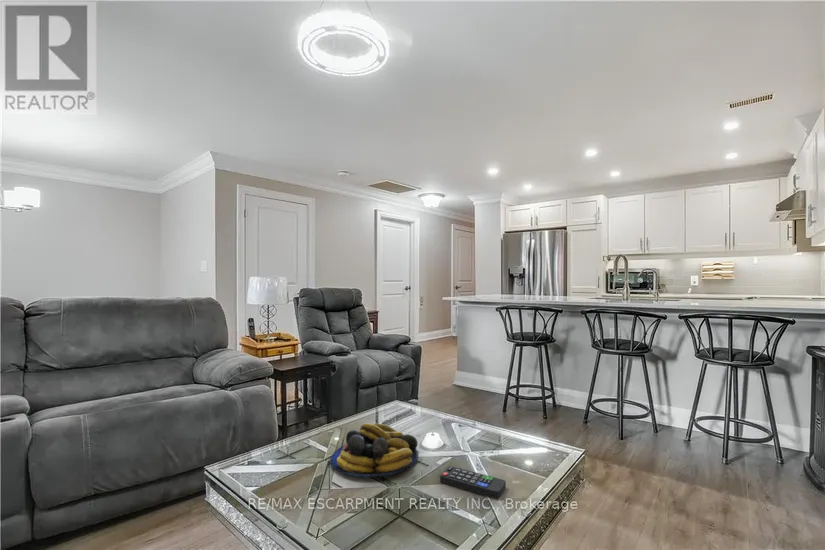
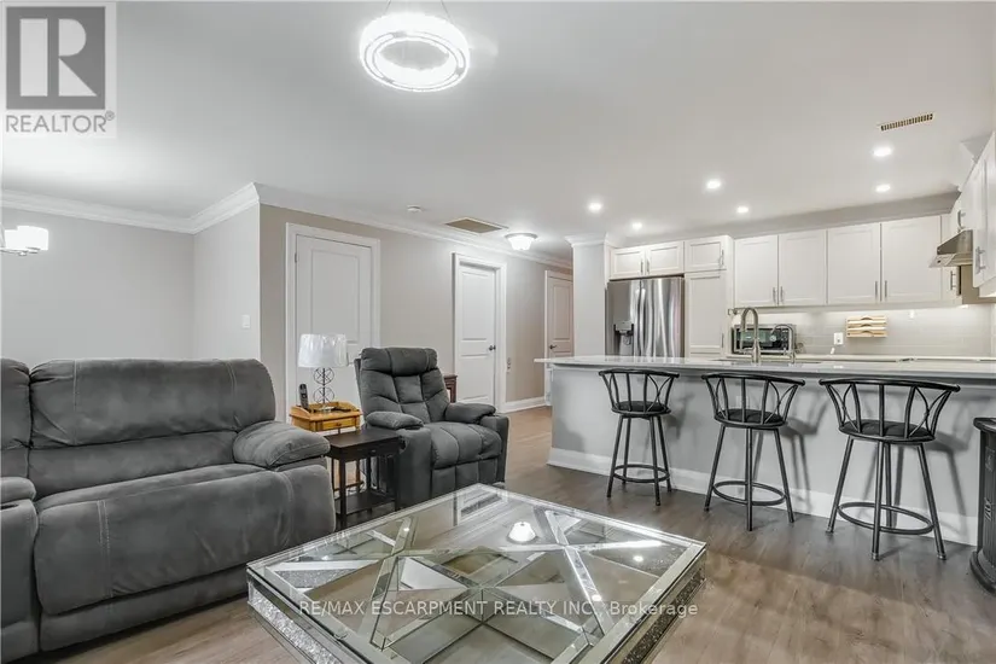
- fruit bowl [329,422,419,479]
- remote control [439,465,507,499]
